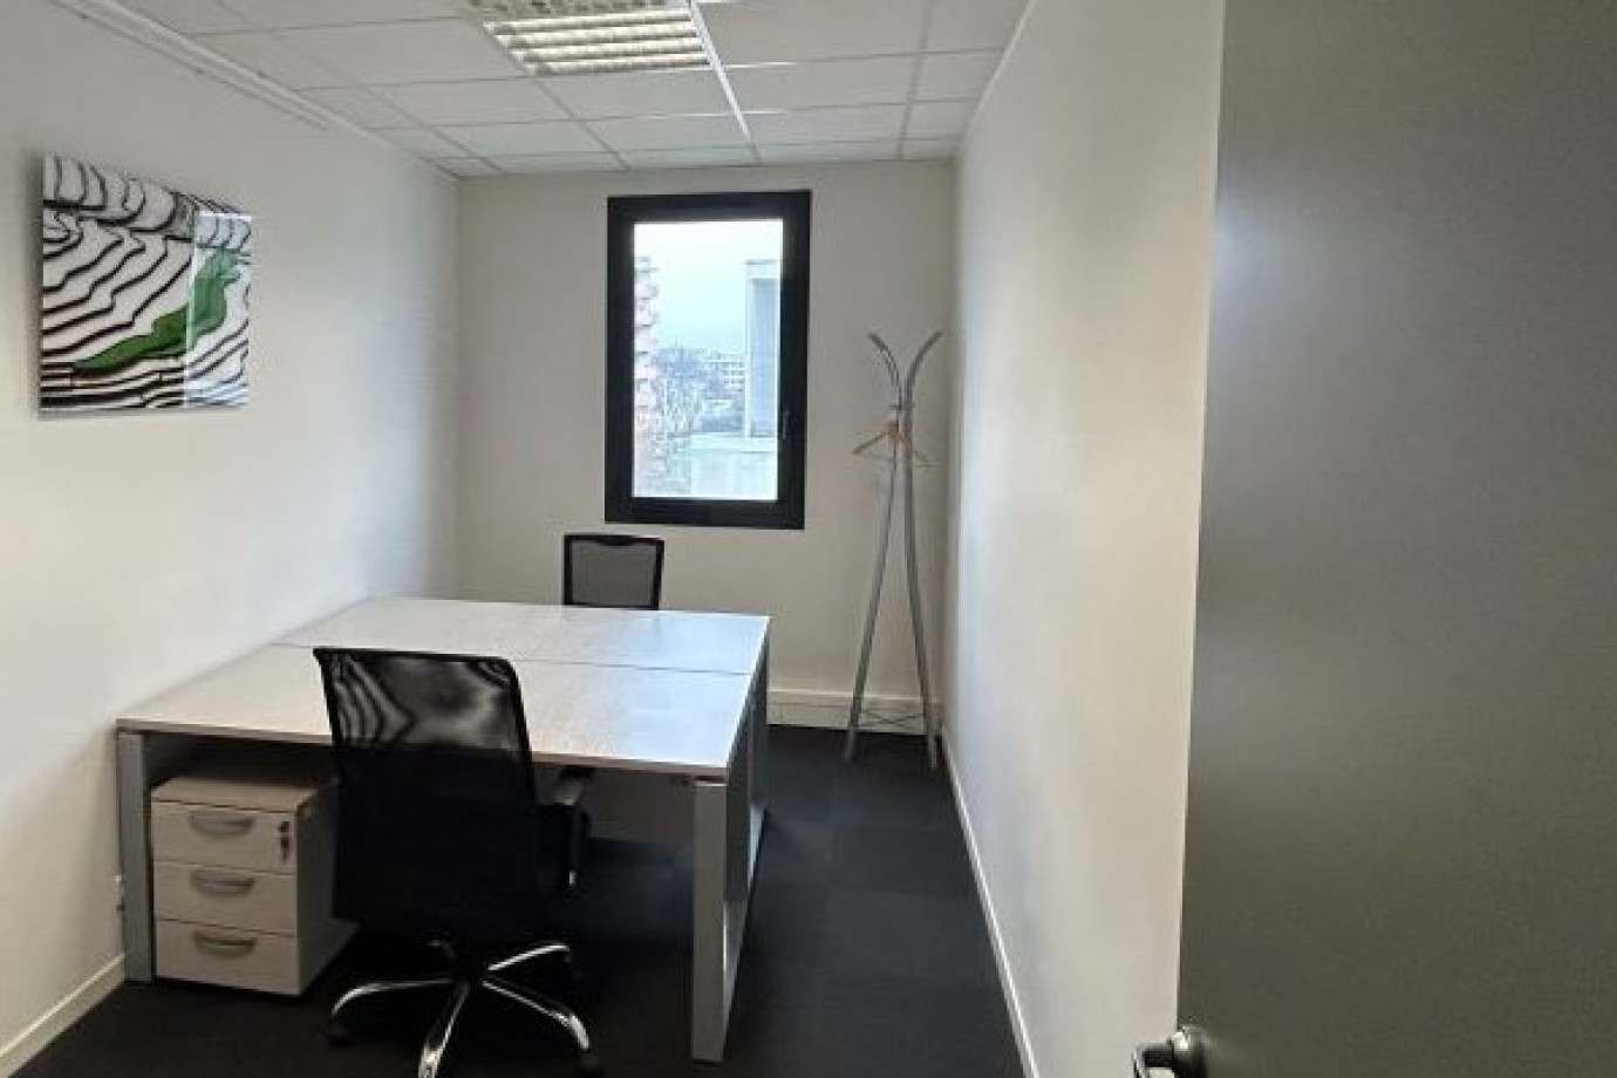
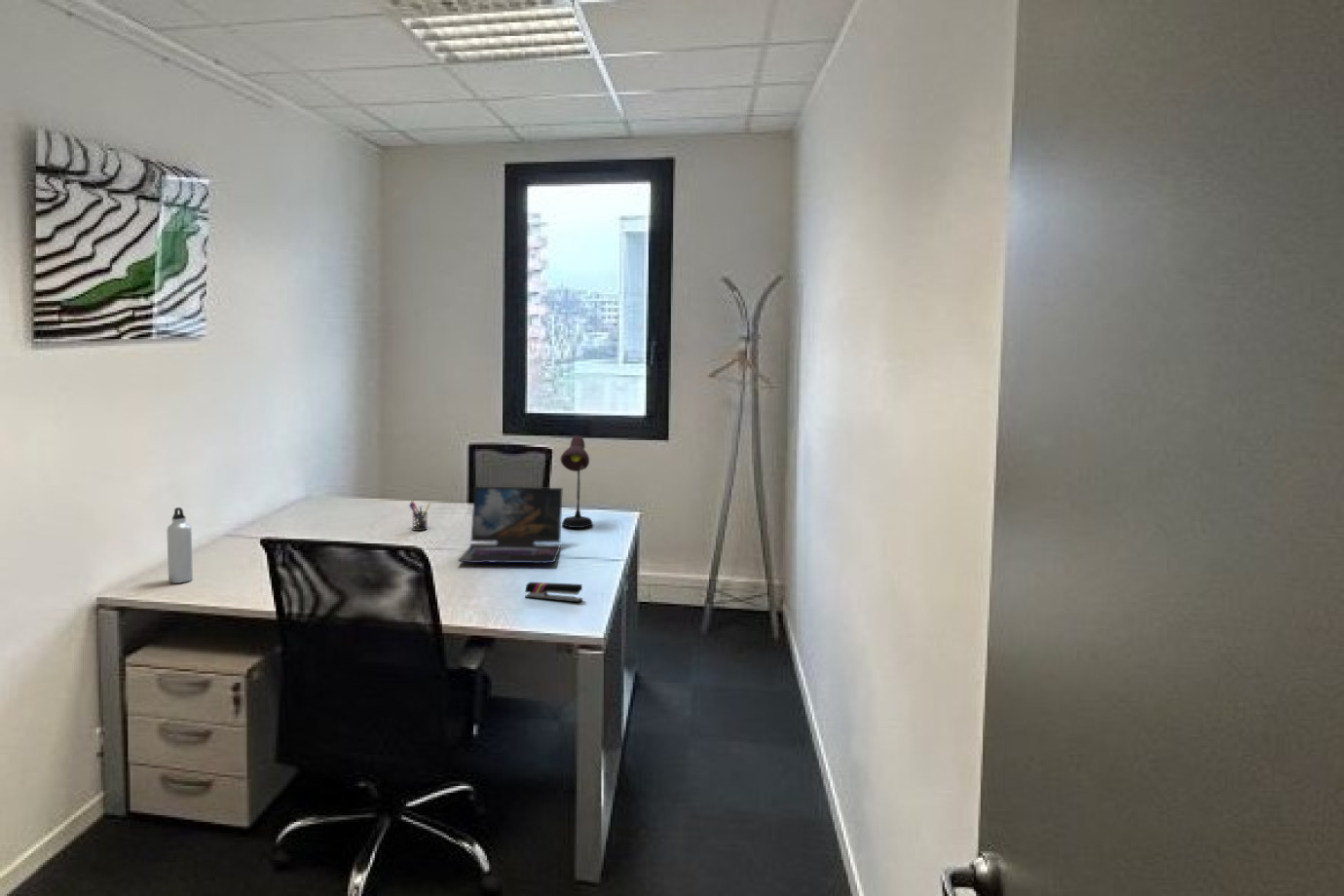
+ laptop [457,486,564,564]
+ pen holder [408,500,431,532]
+ stapler [524,581,583,603]
+ water bottle [166,506,194,584]
+ desk lamp [559,435,594,529]
